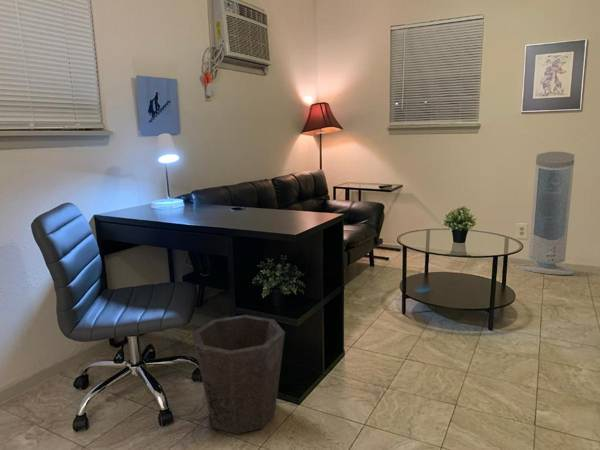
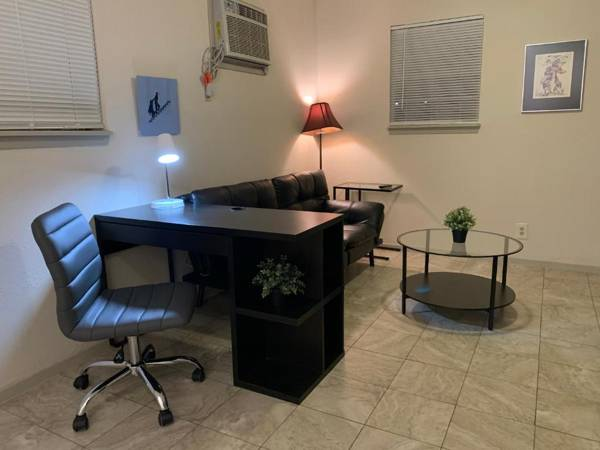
- air purifier [518,151,575,276]
- waste bin [191,314,286,435]
